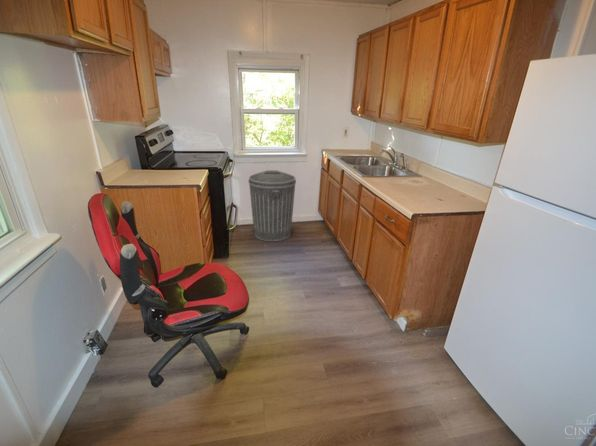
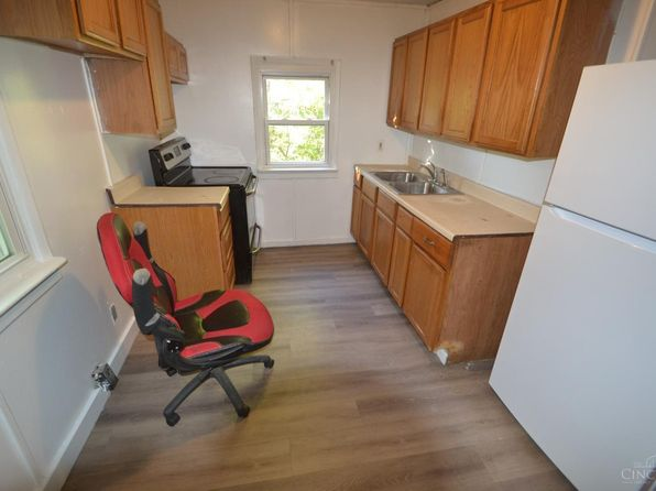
- trash can [248,169,297,242]
